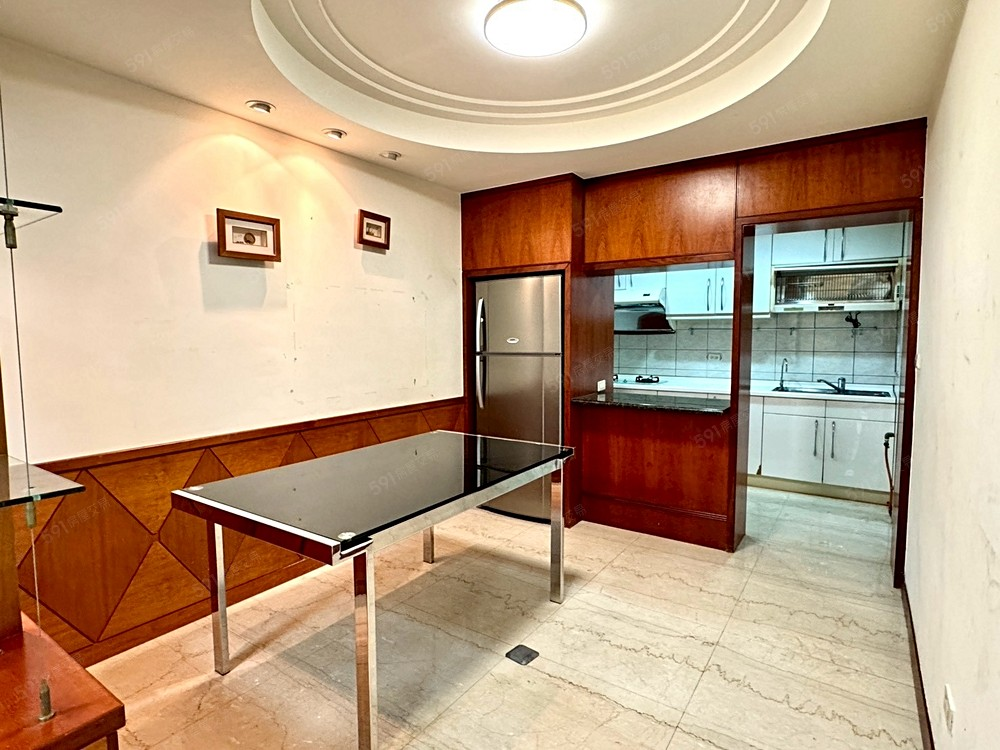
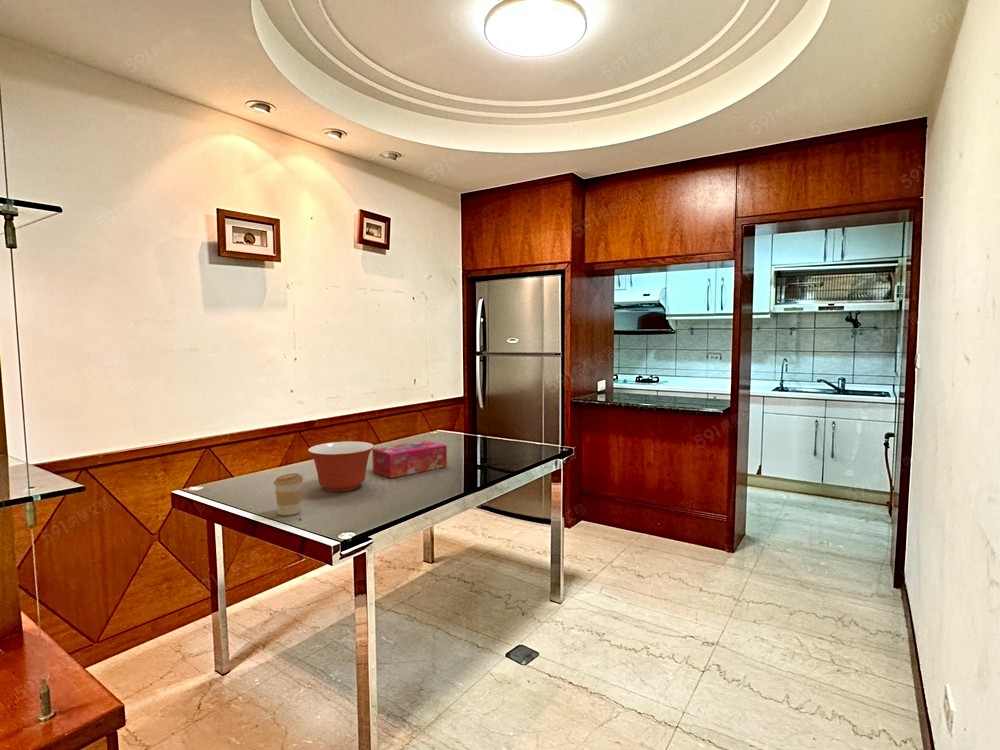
+ tissue box [371,439,448,479]
+ coffee cup [273,472,304,516]
+ mixing bowl [307,441,375,492]
